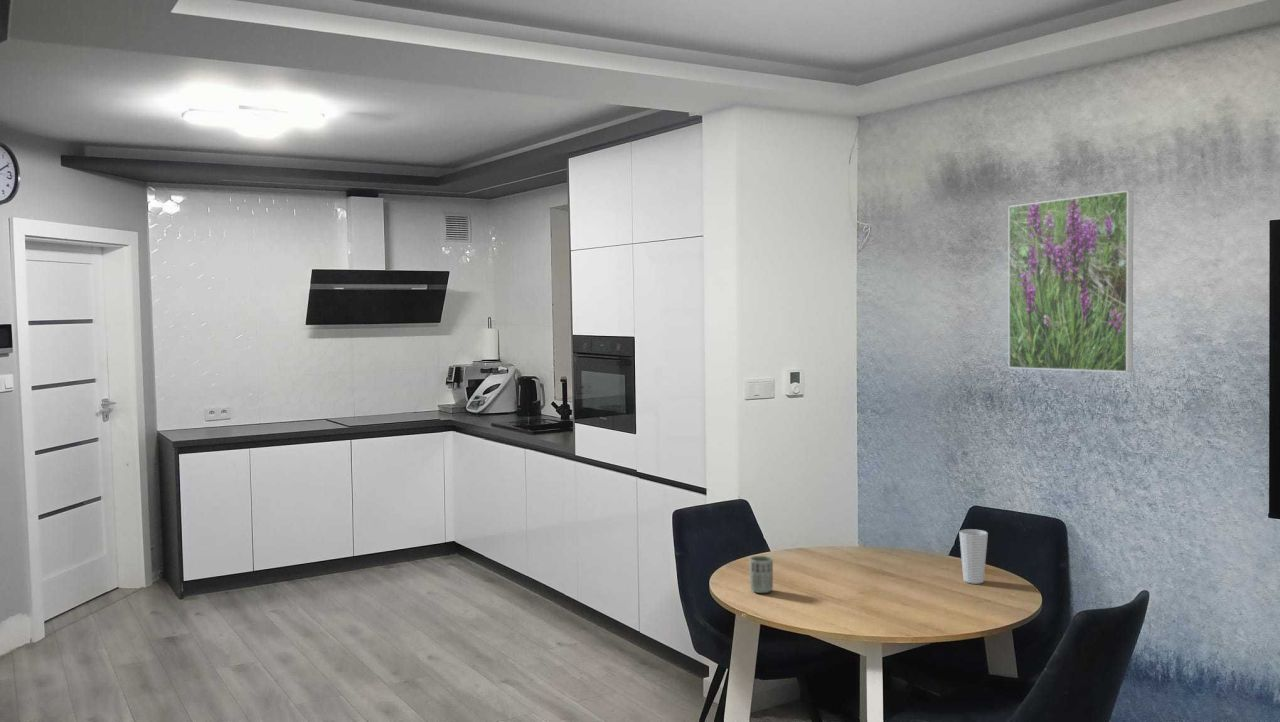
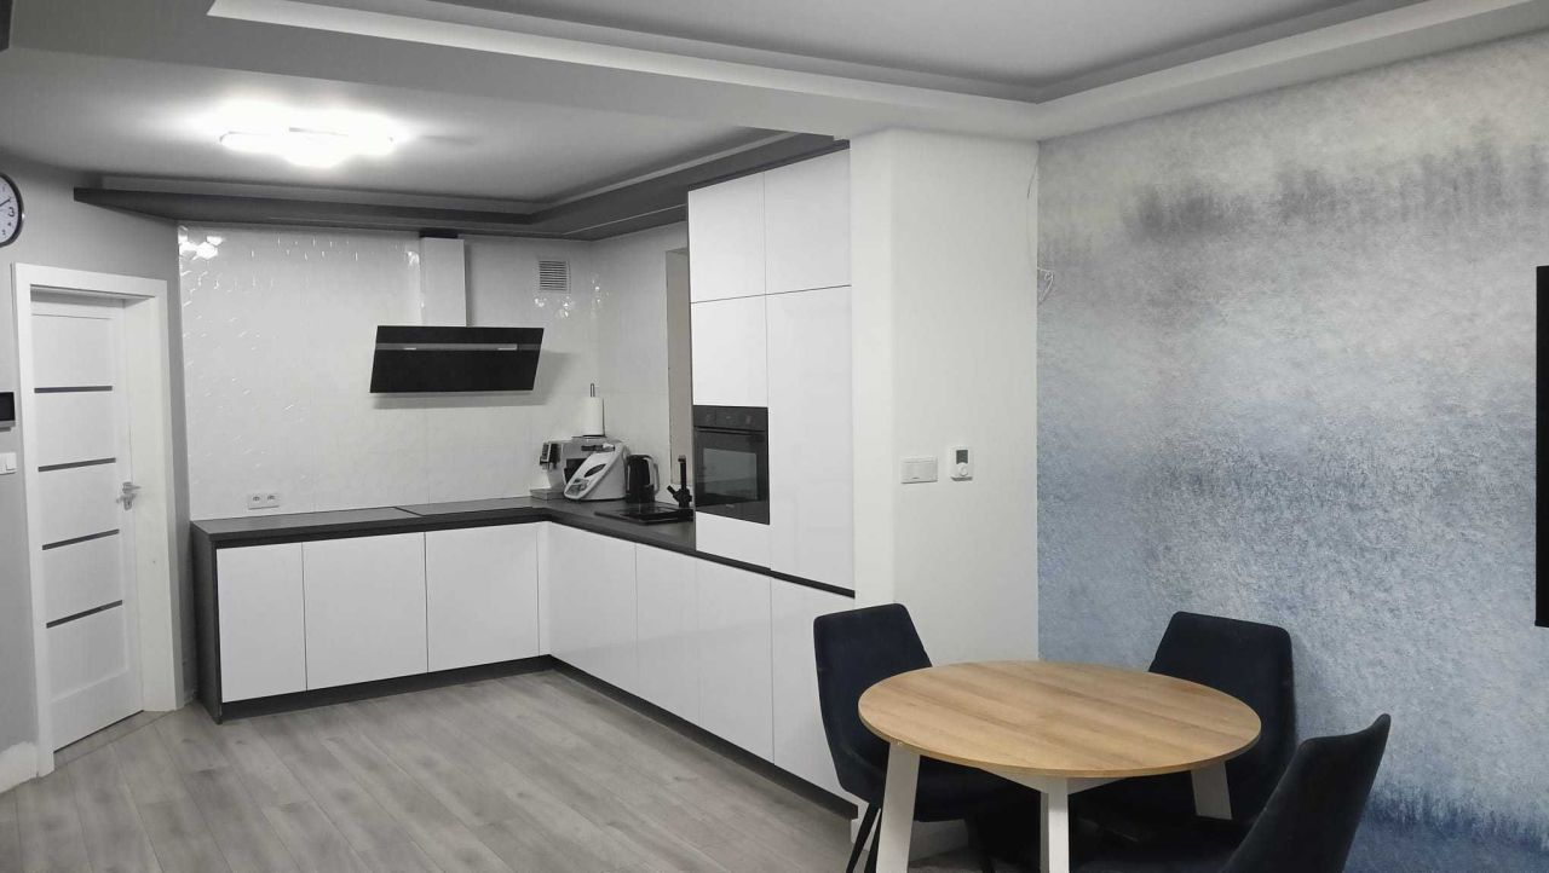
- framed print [1008,189,1134,373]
- cup [749,555,774,594]
- cup [958,528,989,585]
